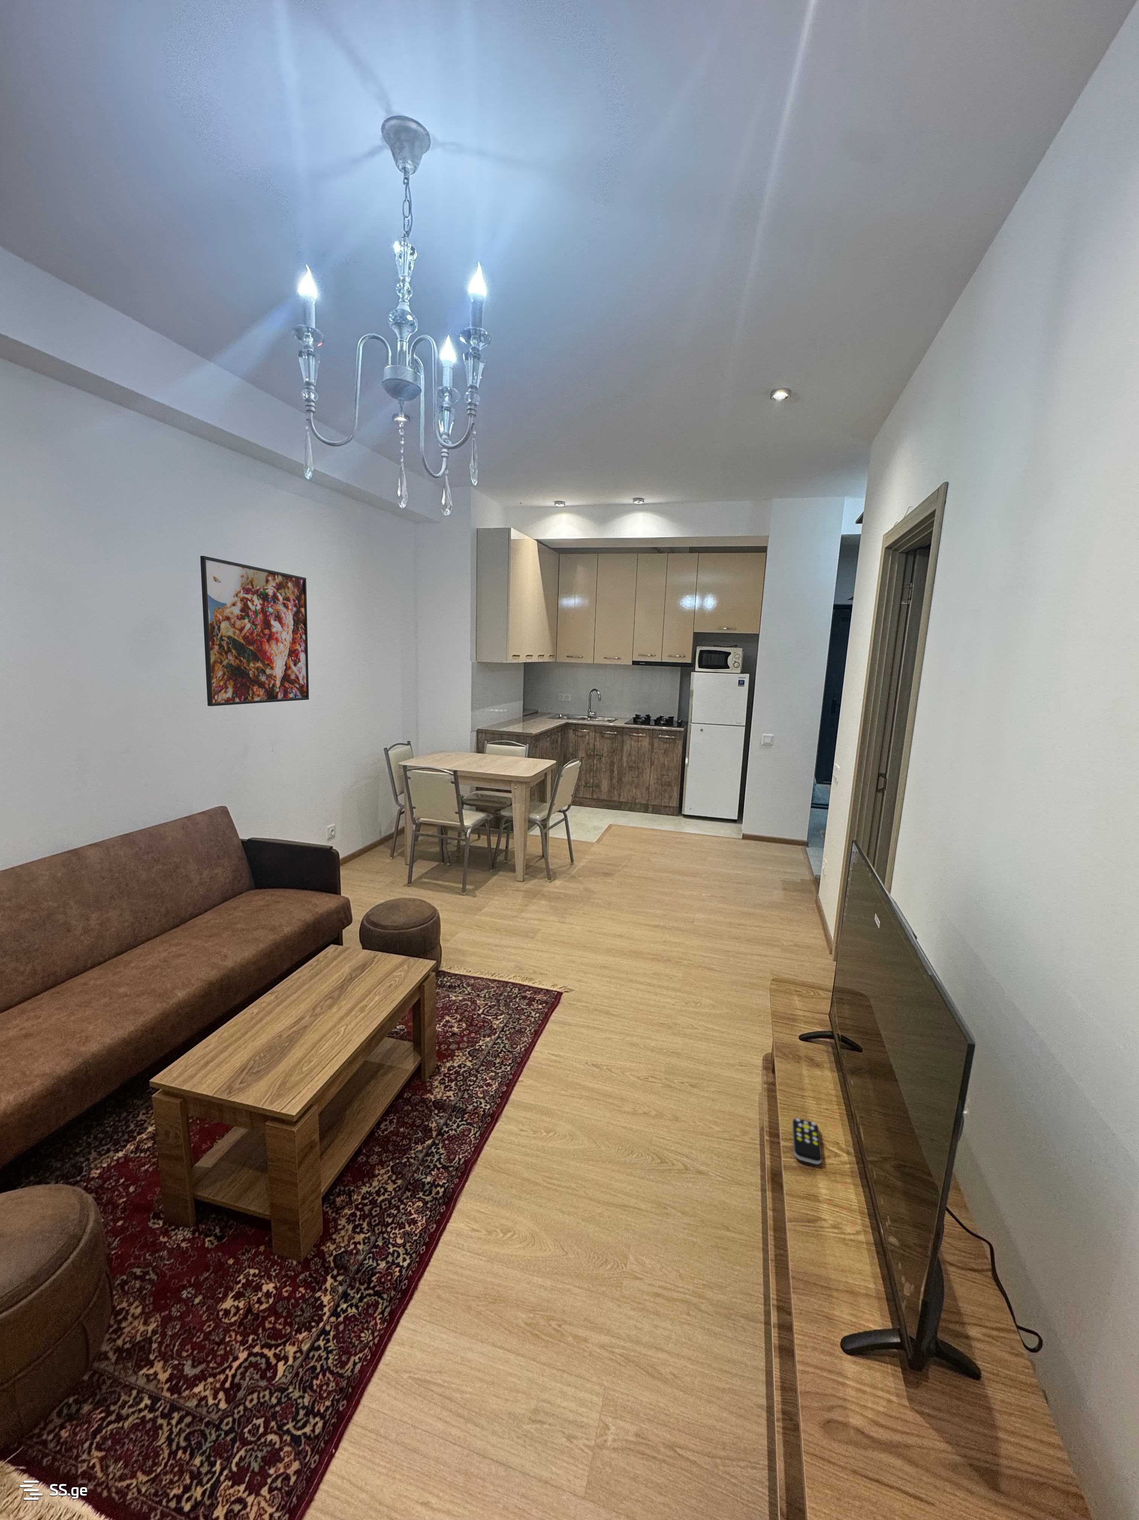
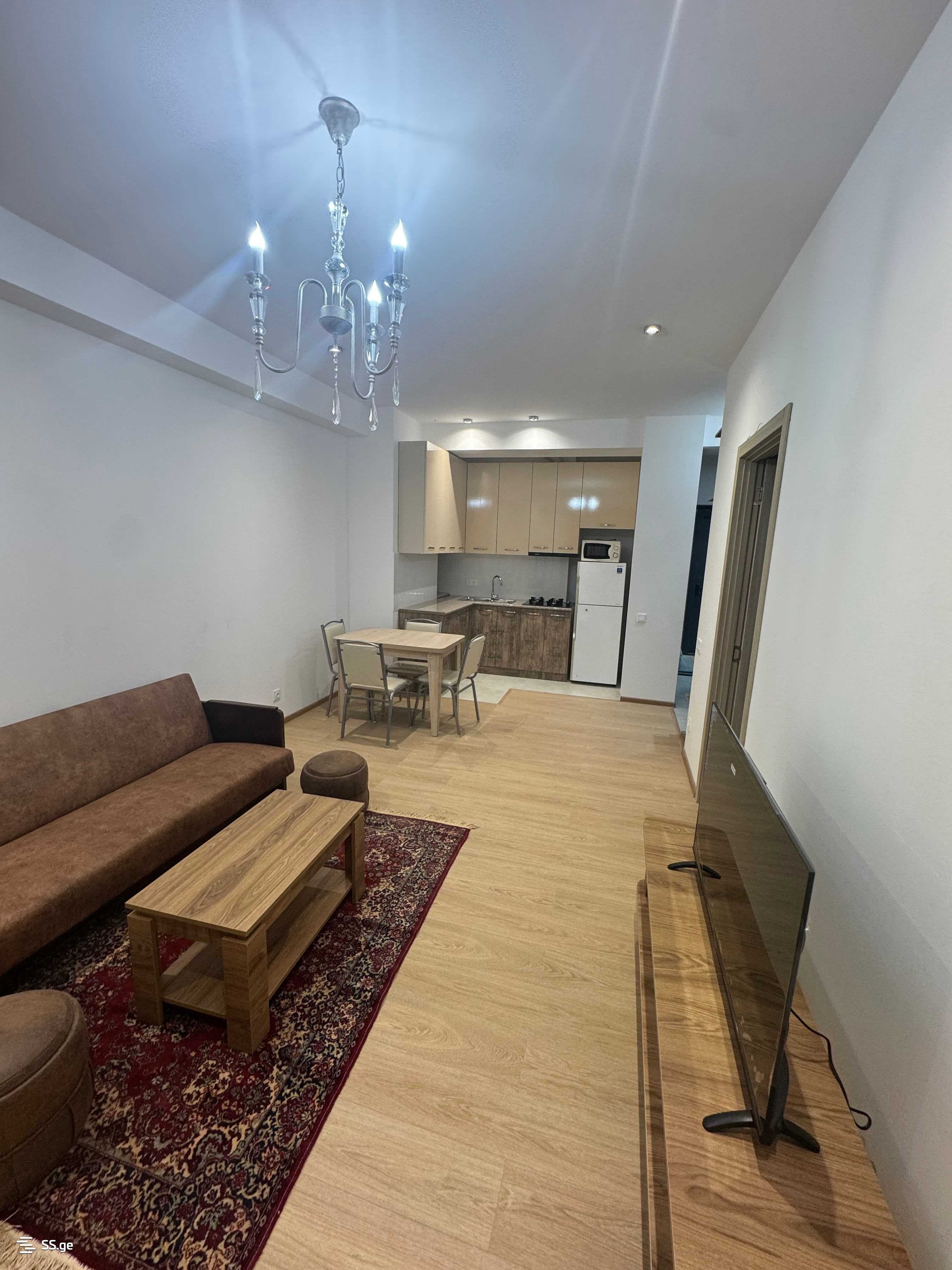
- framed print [200,555,309,706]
- remote control [792,1118,822,1165]
